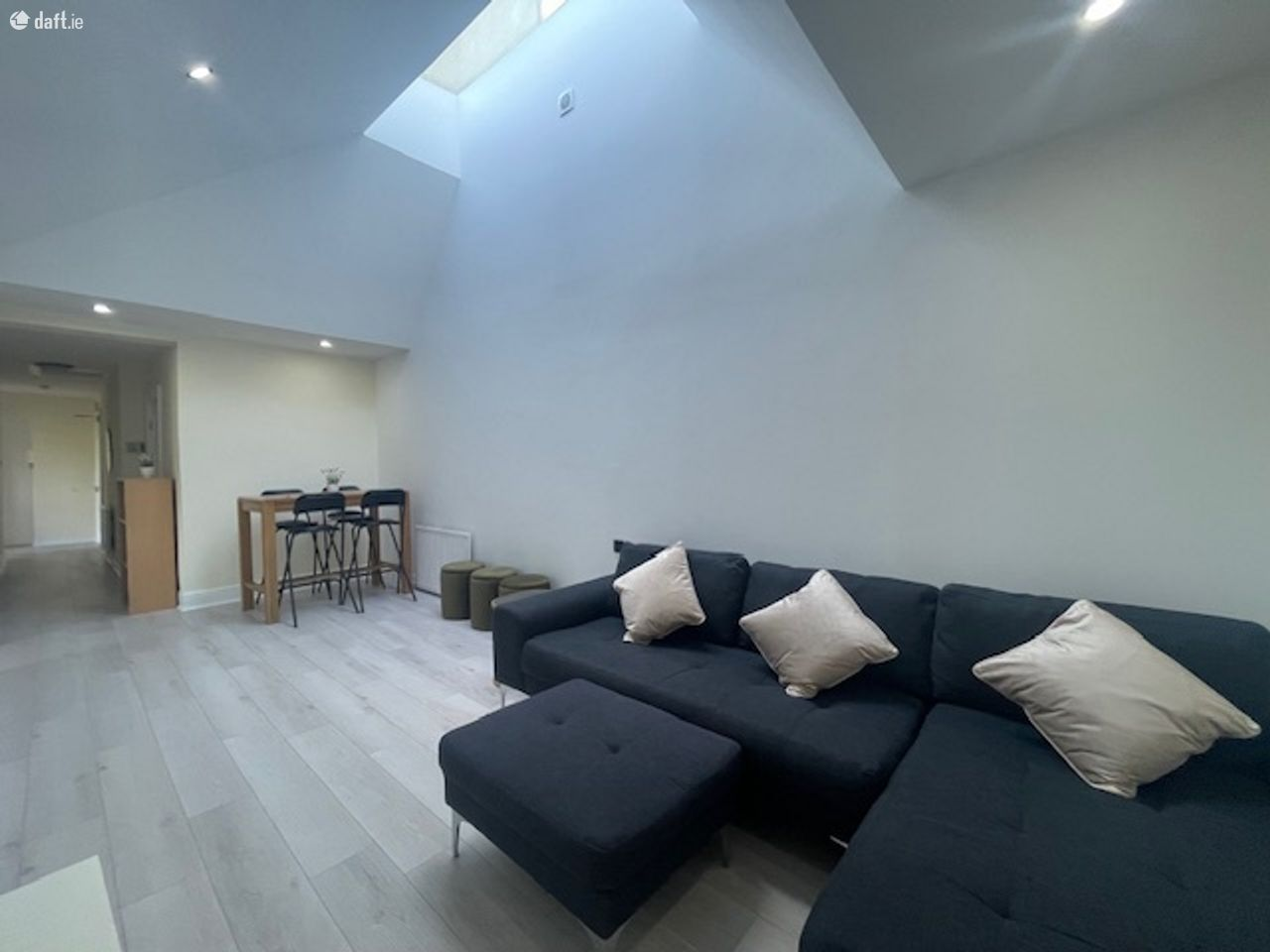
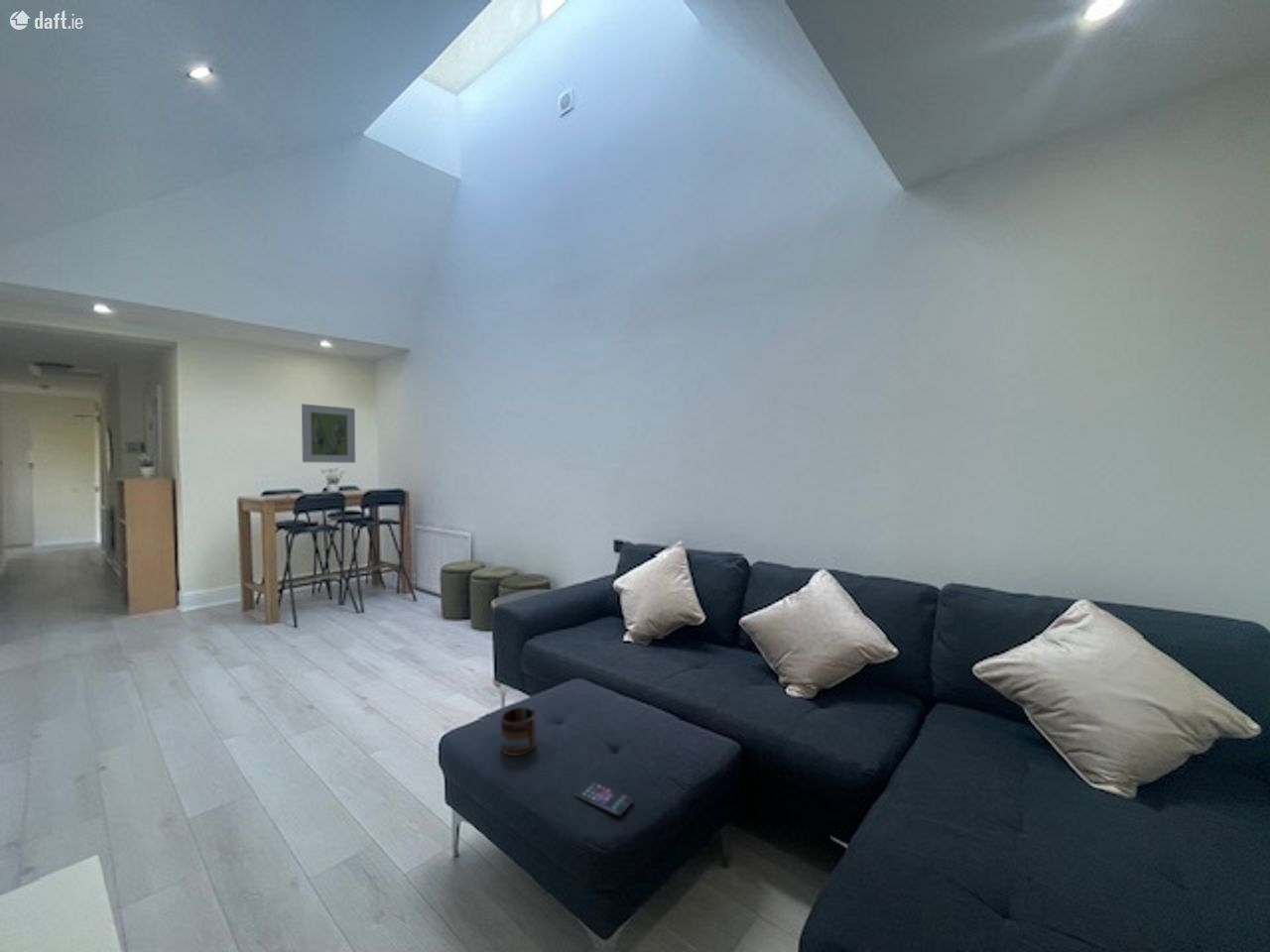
+ smartphone [573,778,634,816]
+ mug [500,706,537,757]
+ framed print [301,403,356,464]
